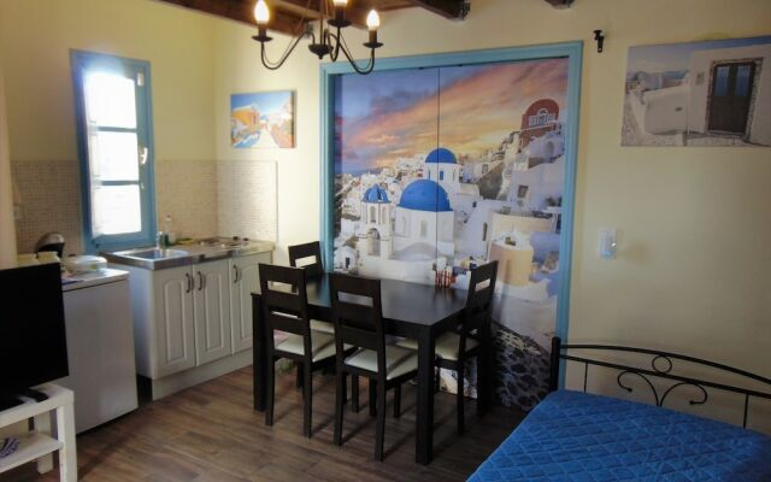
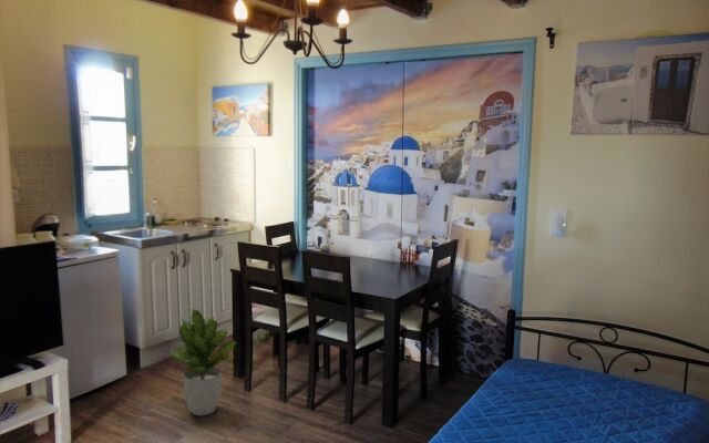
+ potted plant [169,309,238,416]
